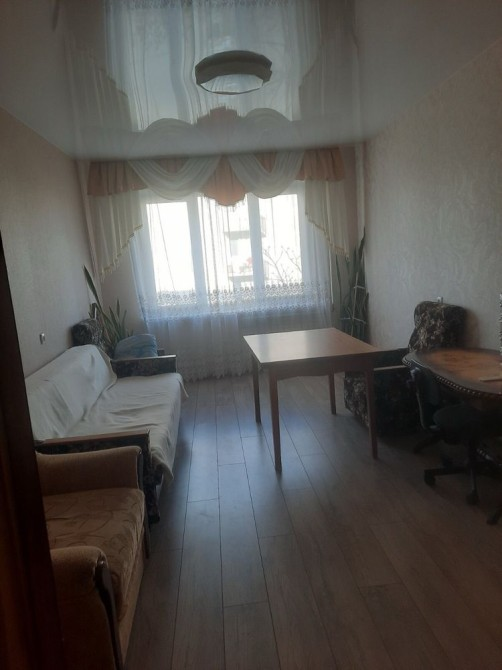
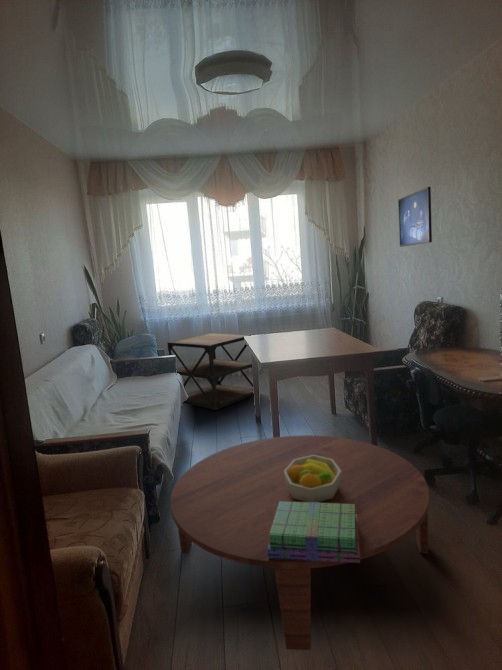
+ stack of books [267,501,361,564]
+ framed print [397,186,433,248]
+ side table [166,332,255,411]
+ fruit bowl [284,455,341,503]
+ coffee table [169,434,431,651]
